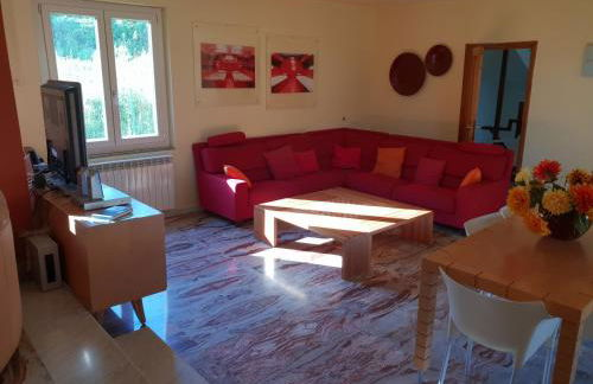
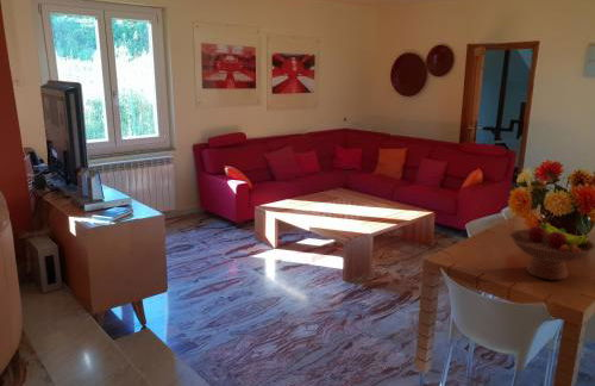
+ fruit bowl [509,218,595,281]
